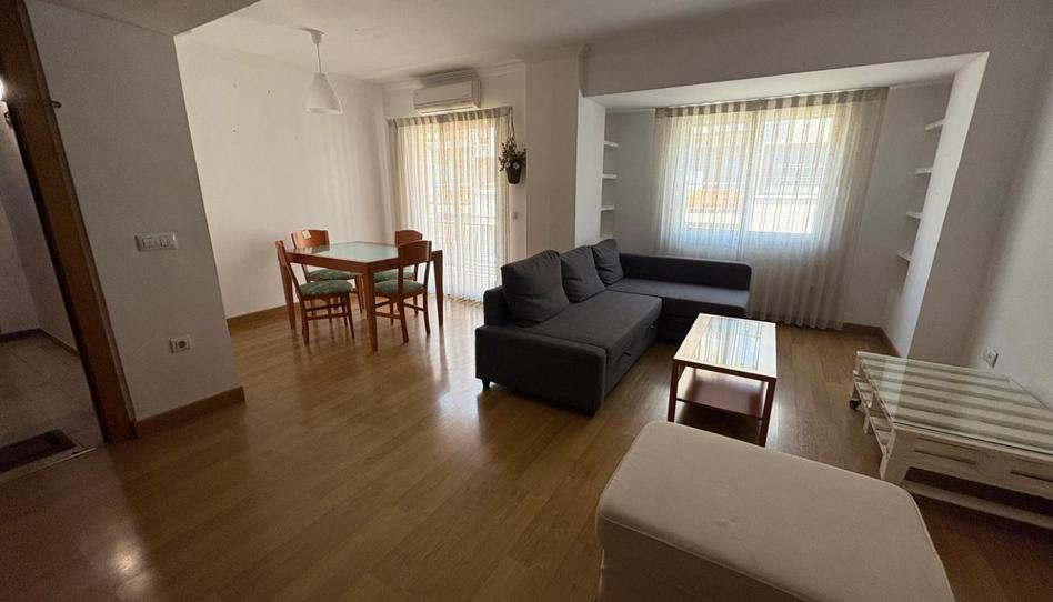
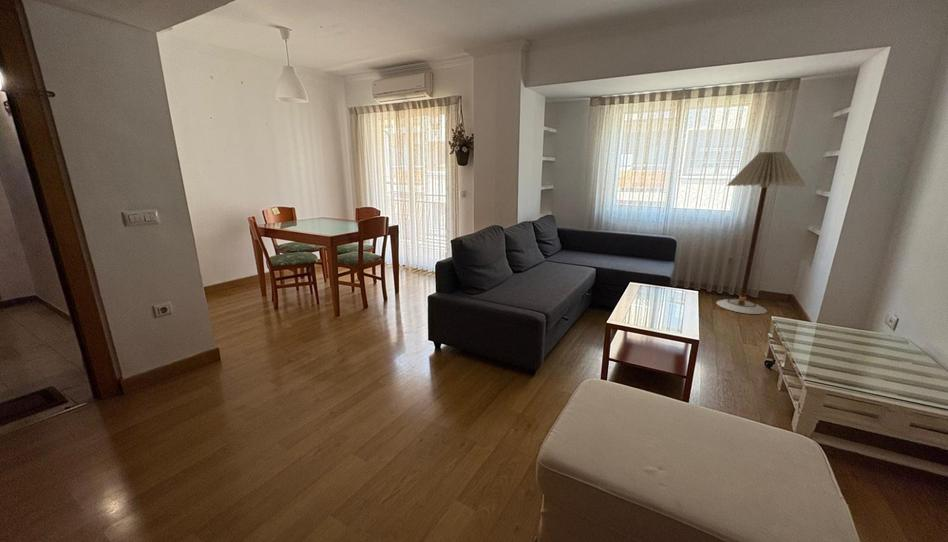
+ floor lamp [715,150,808,315]
